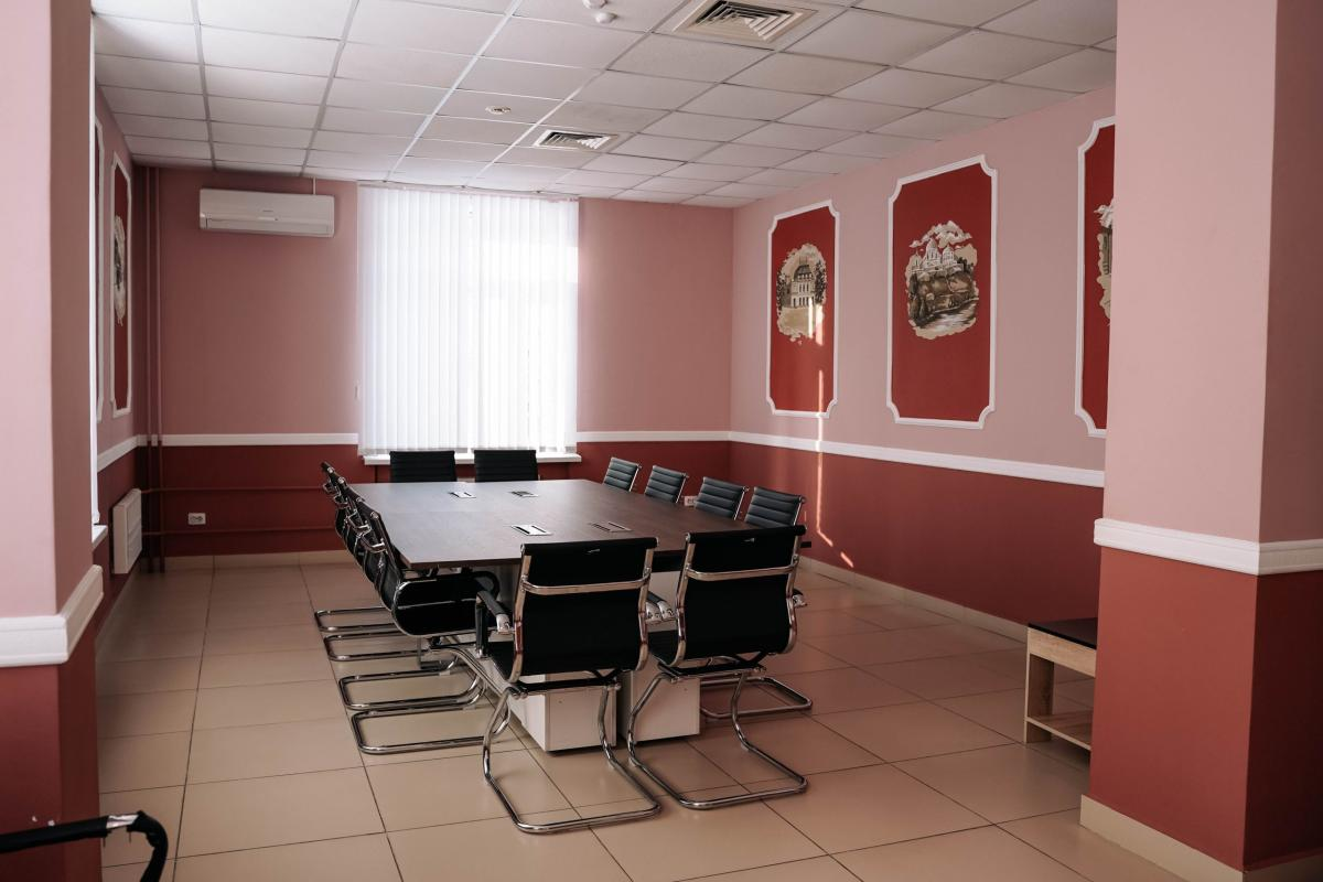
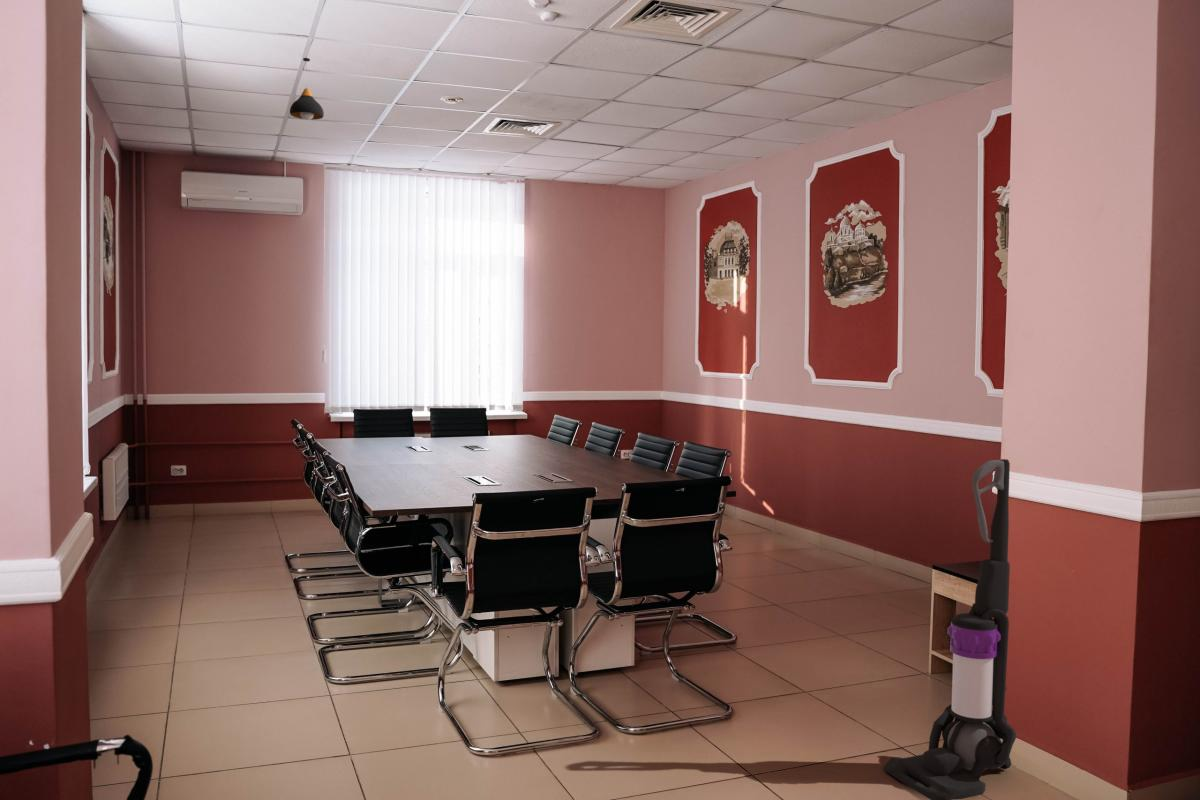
+ vacuum cleaner [883,458,1017,800]
+ pendant light [289,57,325,121]
